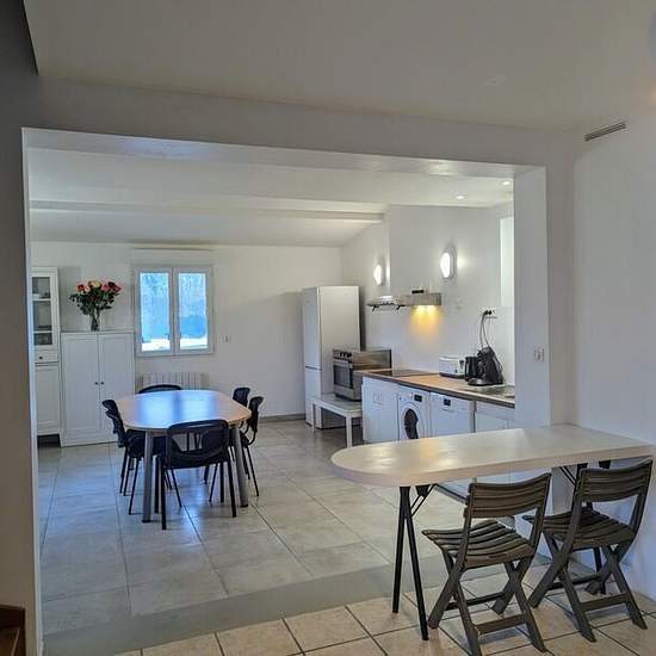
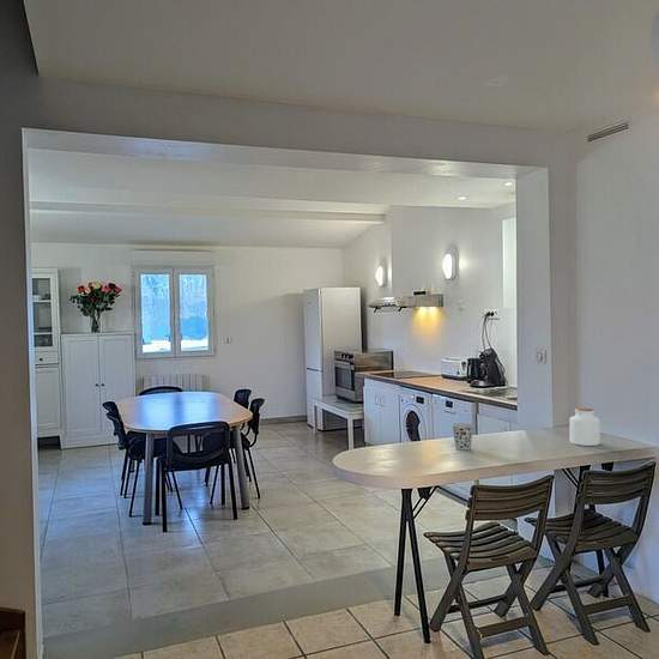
+ jar [568,407,601,447]
+ cup [452,422,474,451]
